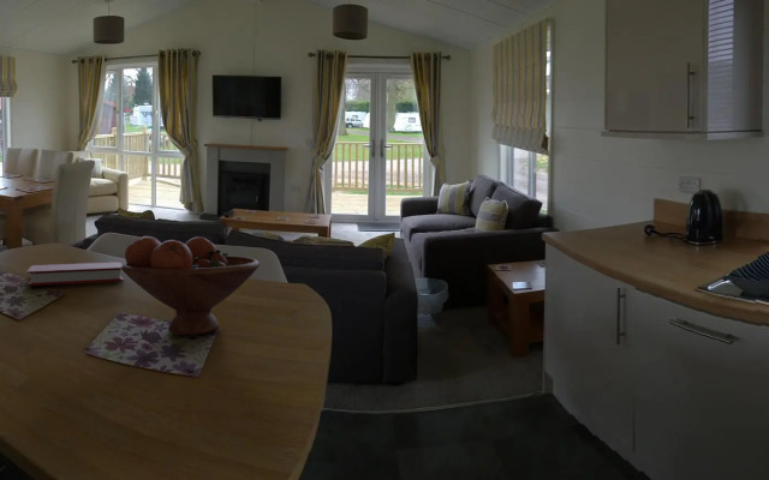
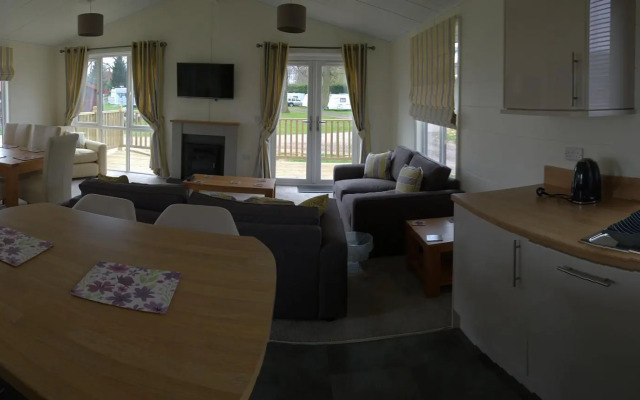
- book [25,260,125,287]
- fruit bowl [120,235,261,336]
